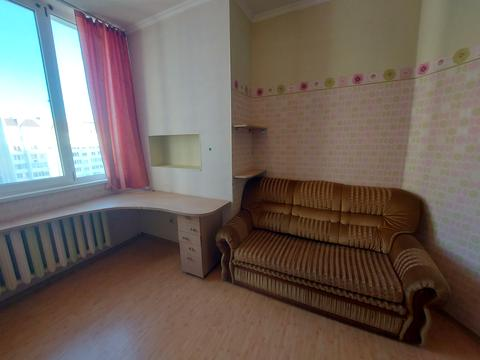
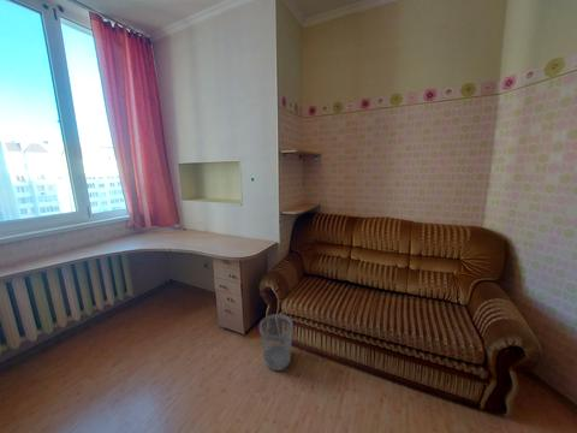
+ wastebasket [258,313,293,372]
